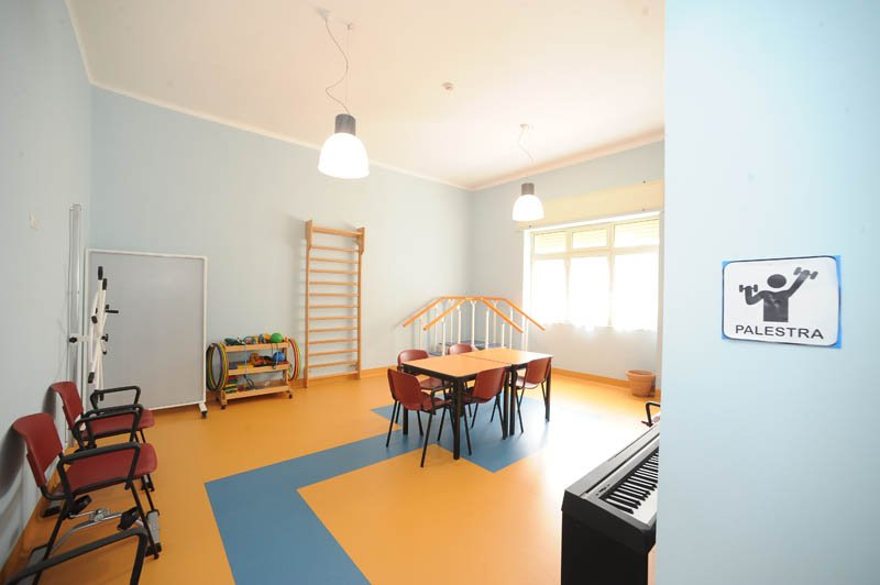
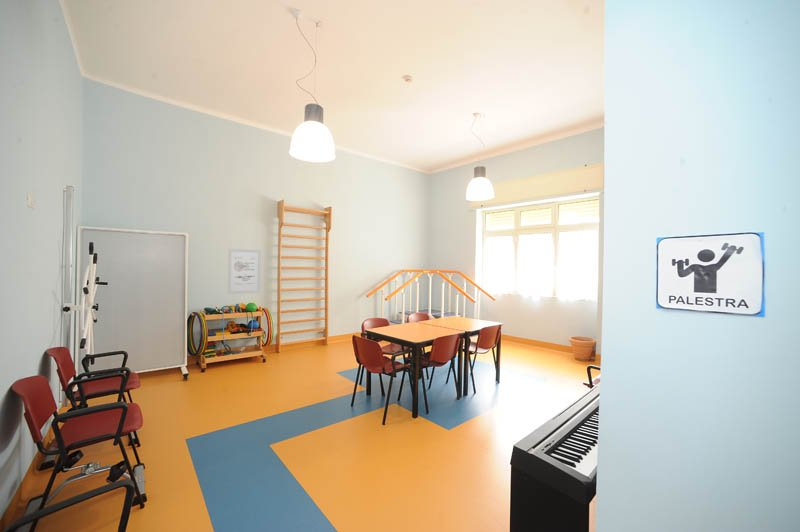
+ wall art [227,248,262,295]
